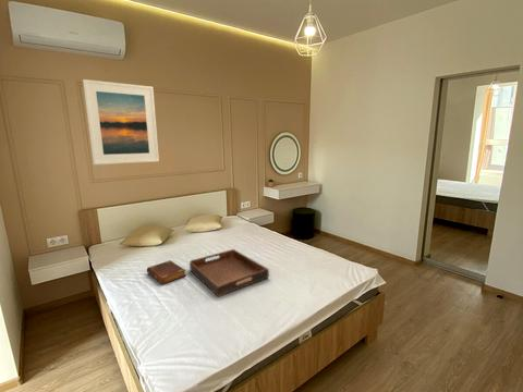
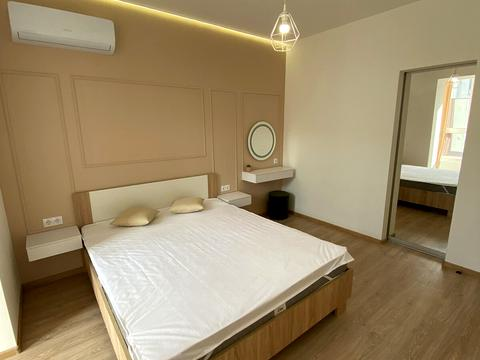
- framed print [82,78,160,166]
- book [146,259,186,285]
- serving tray [188,248,270,297]
